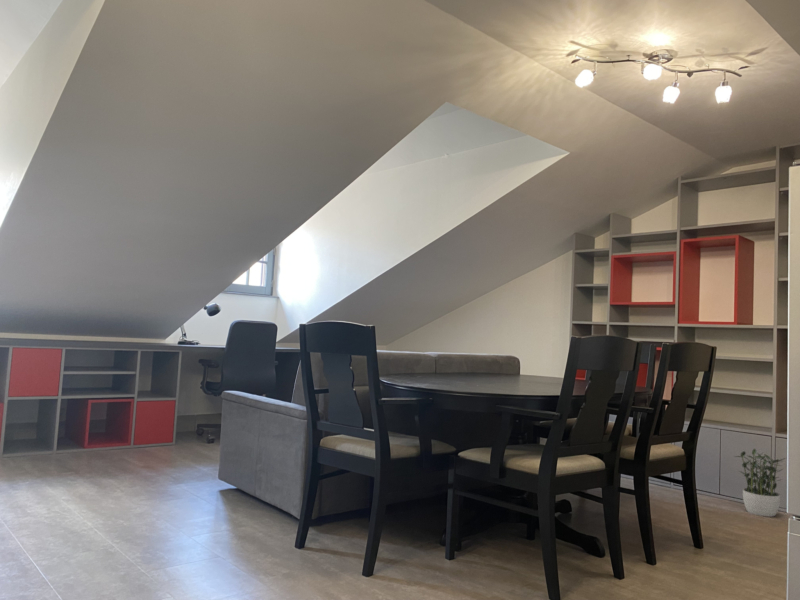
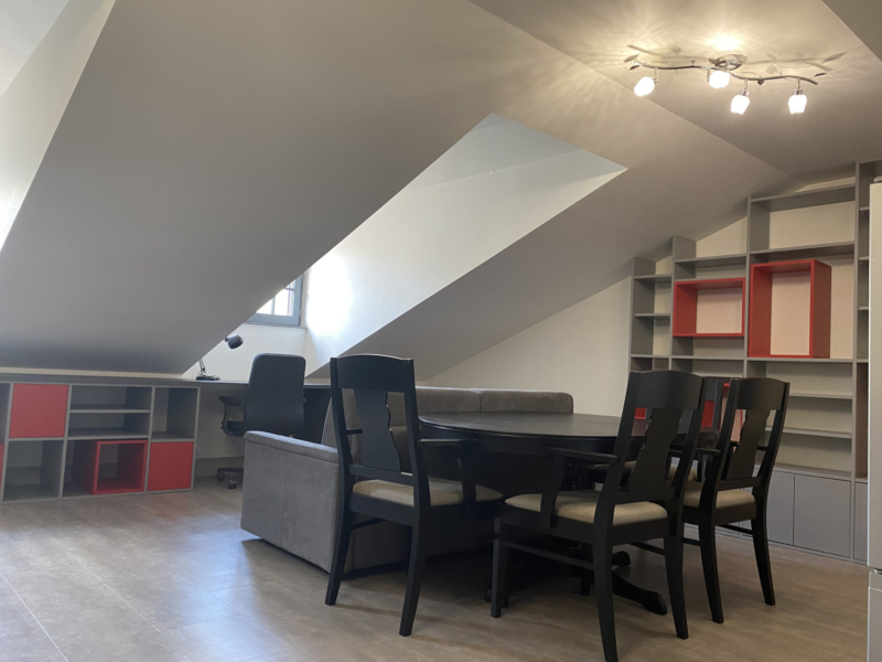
- potted plant [734,448,787,518]
